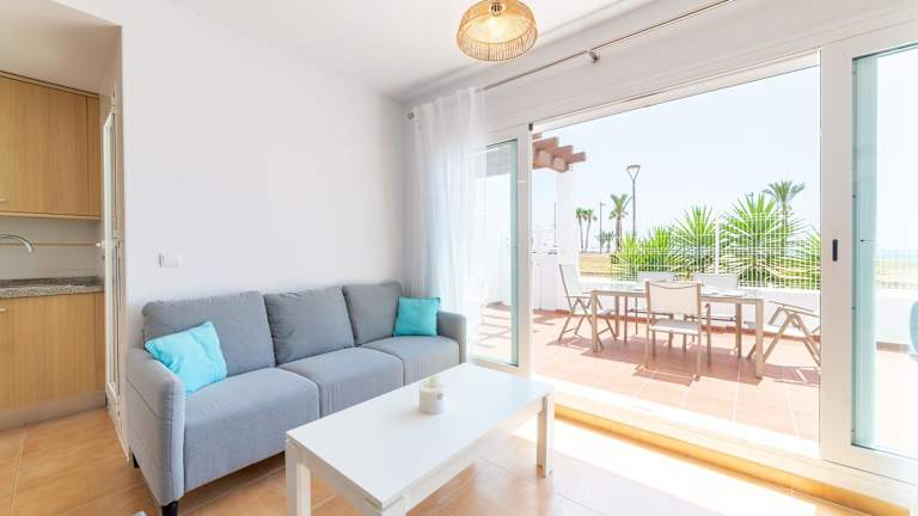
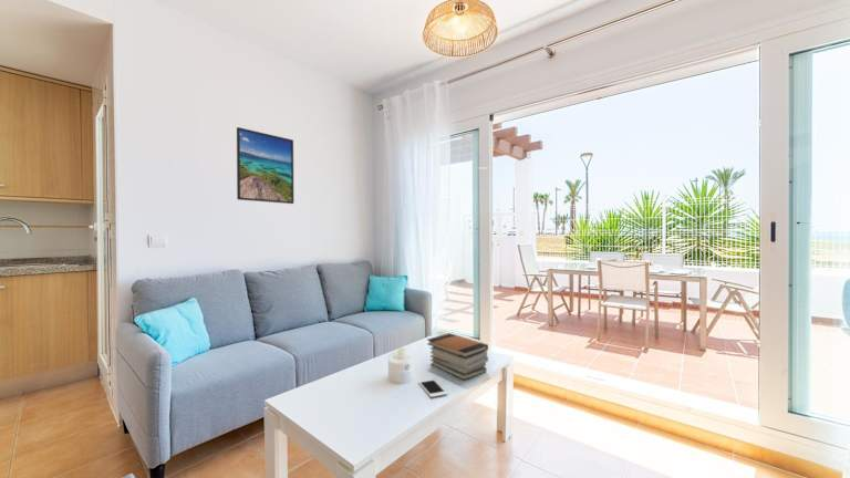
+ cell phone [417,378,448,398]
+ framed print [236,126,294,205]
+ book stack [426,332,489,382]
